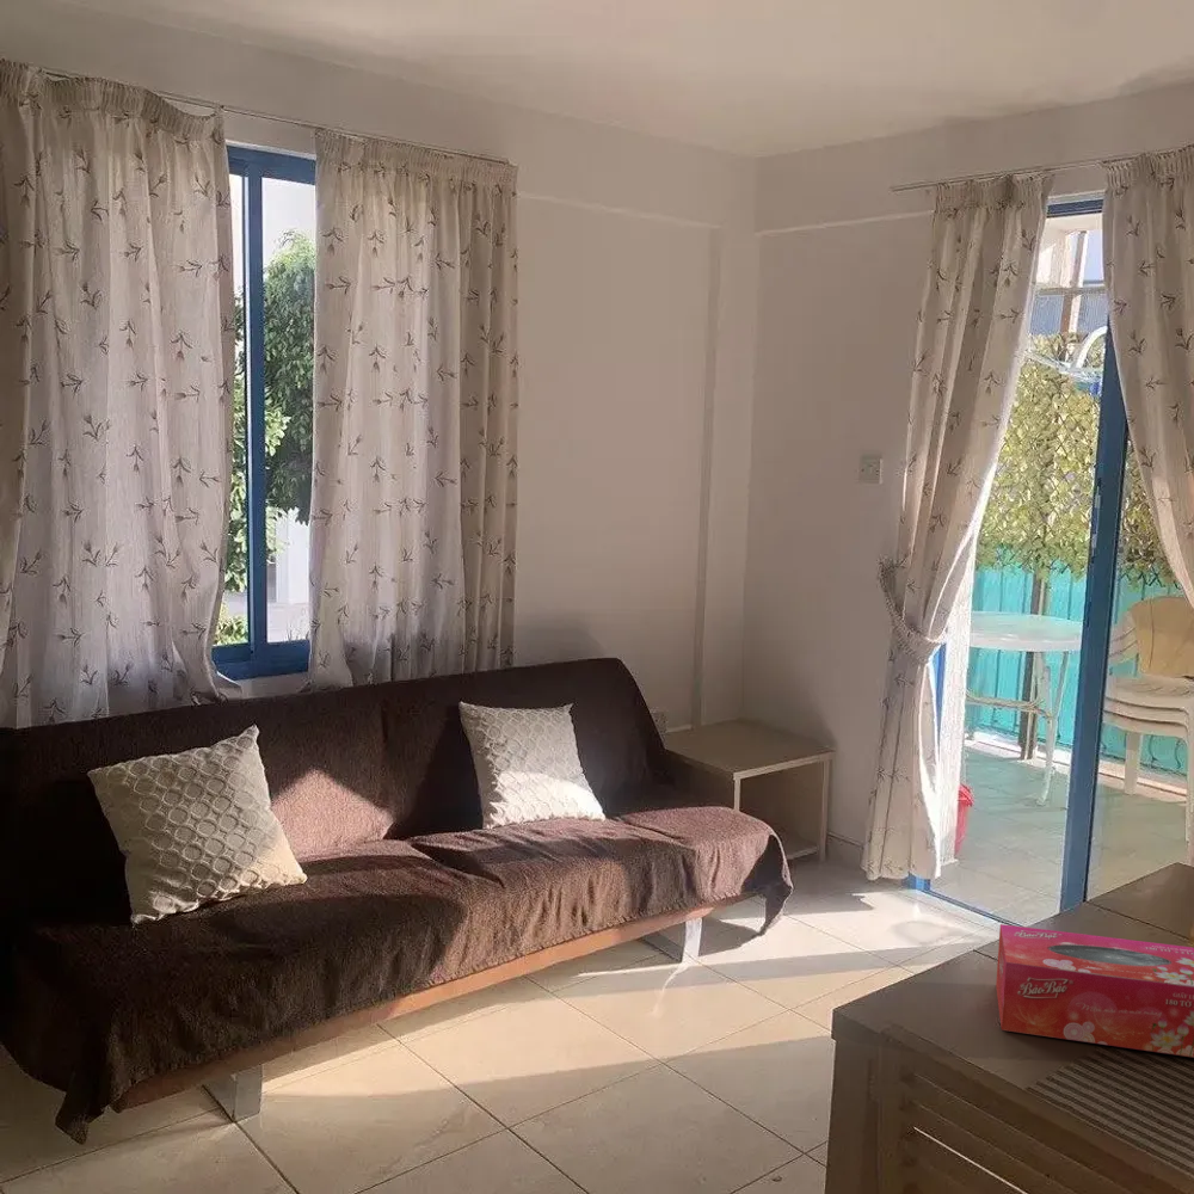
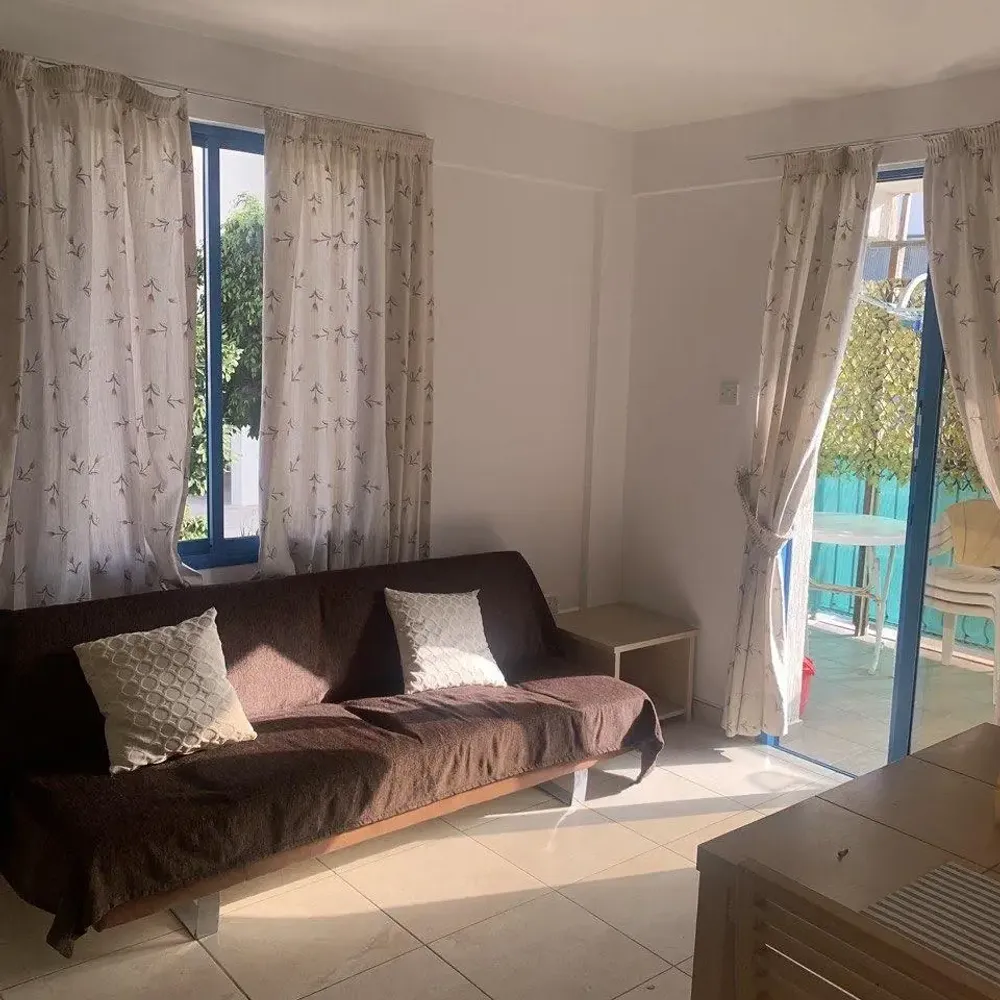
- tissue box [995,923,1194,1059]
